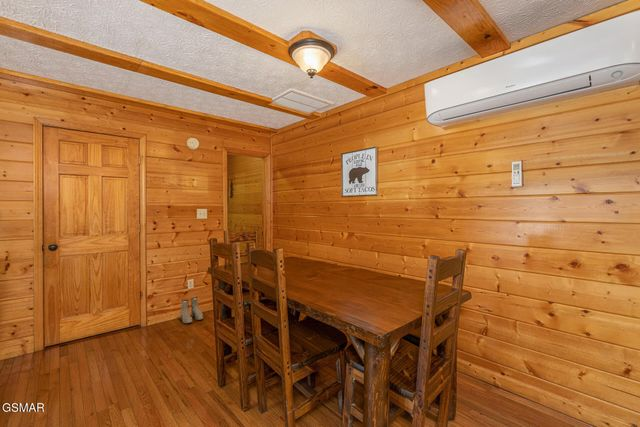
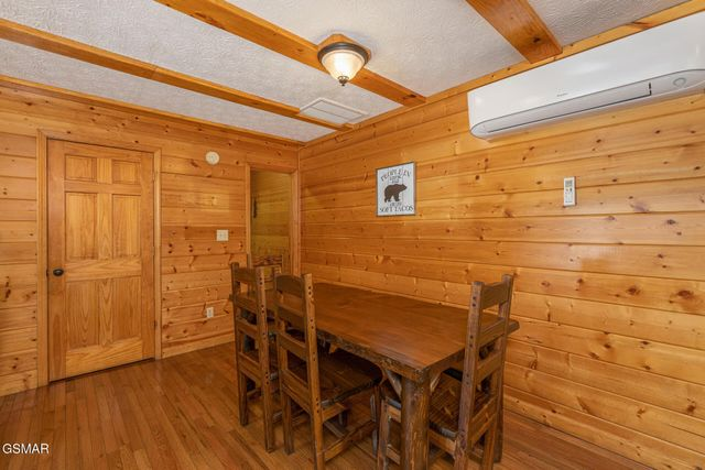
- boots [179,296,204,324]
